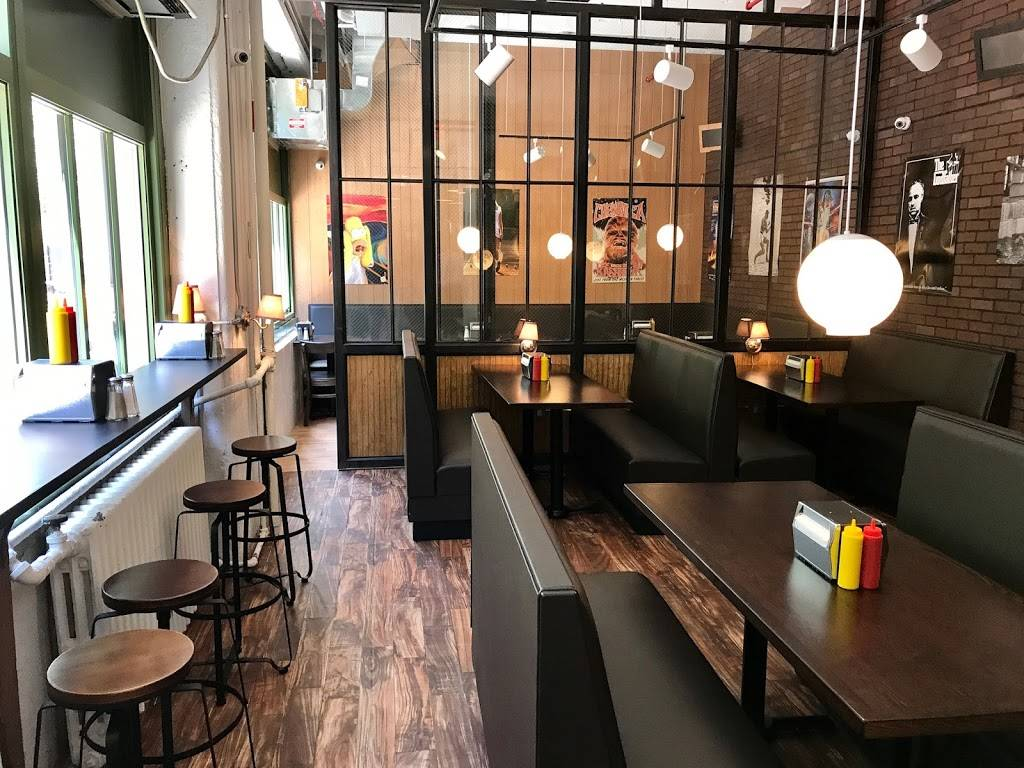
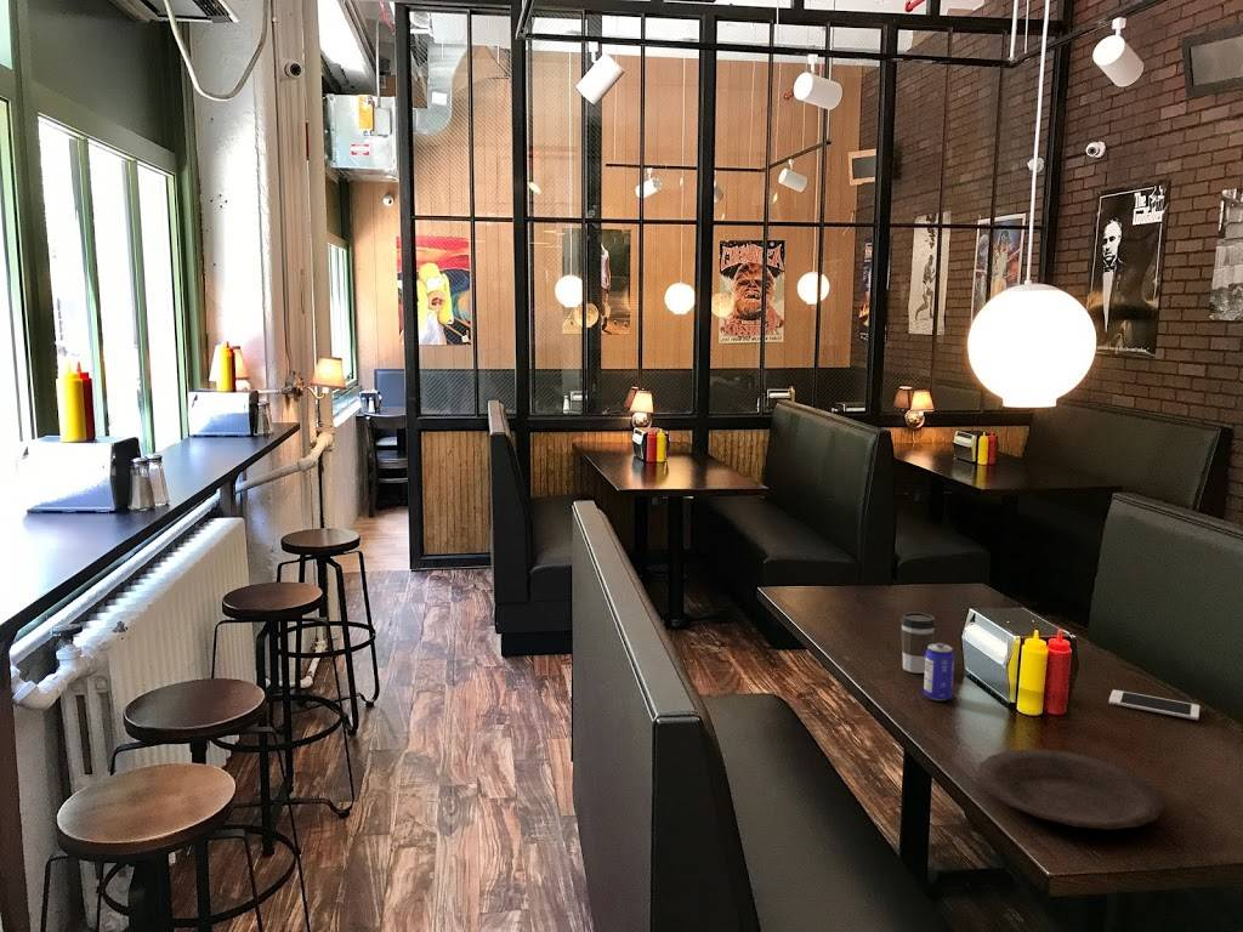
+ plate [977,748,1165,830]
+ cell phone [1108,689,1201,721]
+ beer can [923,642,955,701]
+ coffee cup [899,612,937,675]
